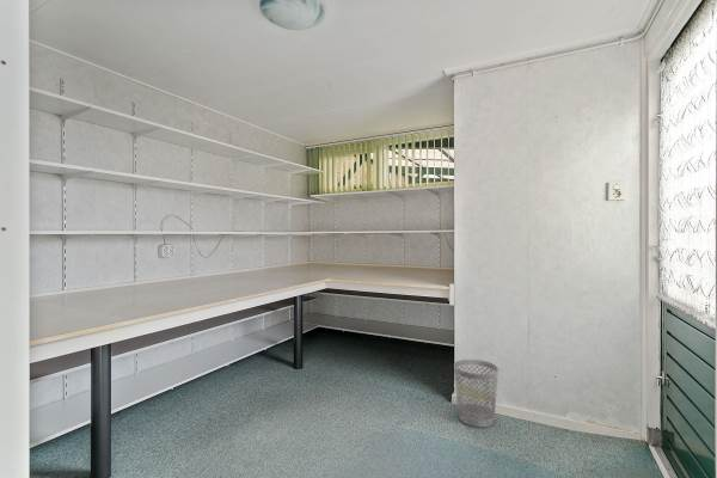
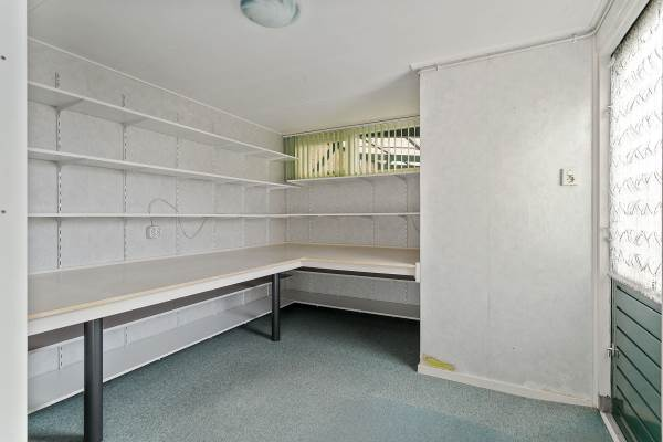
- wastebasket [453,358,500,429]
